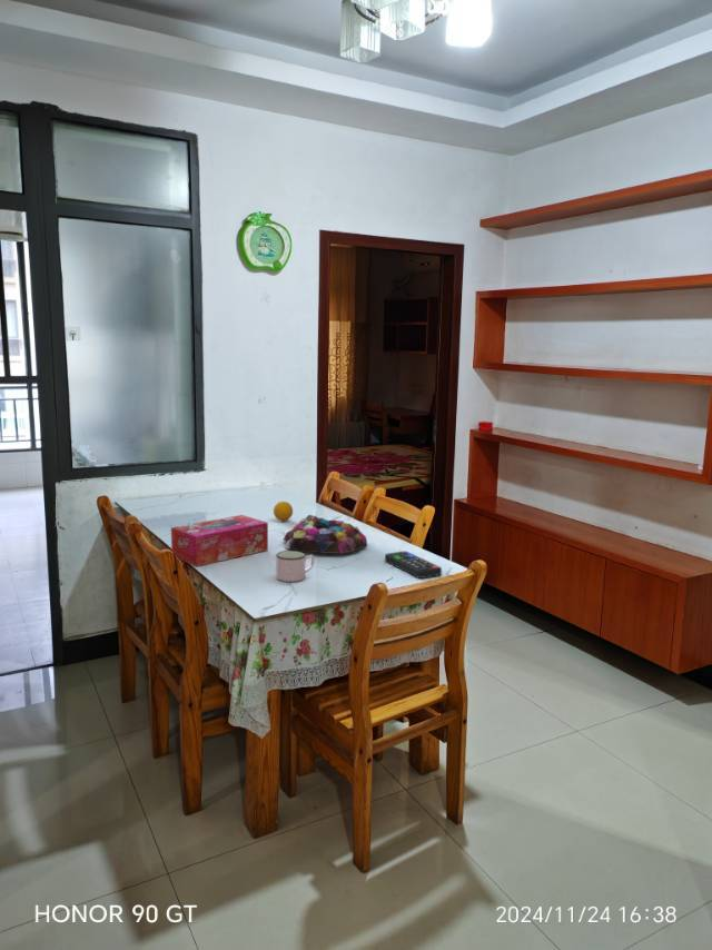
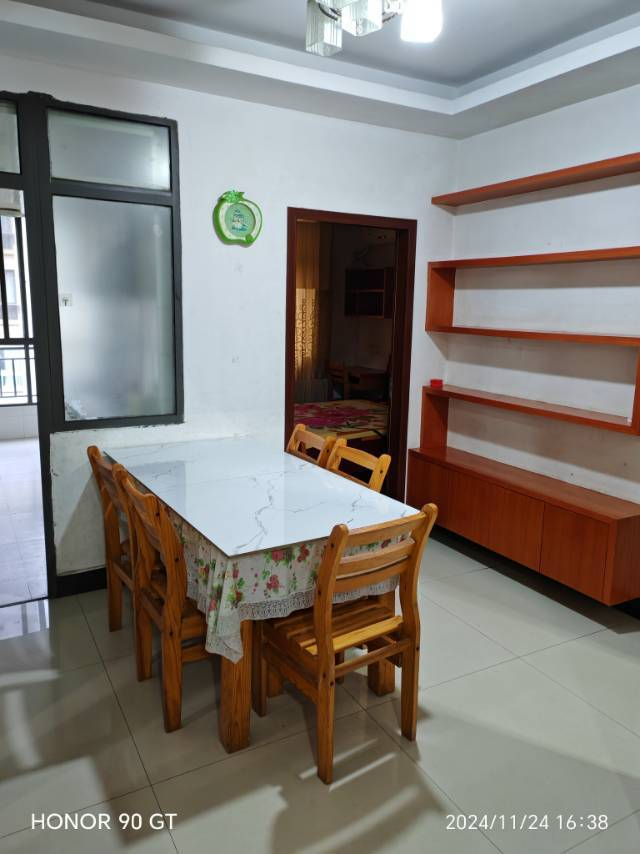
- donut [281,514,368,555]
- mug [275,550,315,583]
- tissue box [170,514,269,567]
- remote control [384,551,443,580]
- fruit [273,501,294,522]
